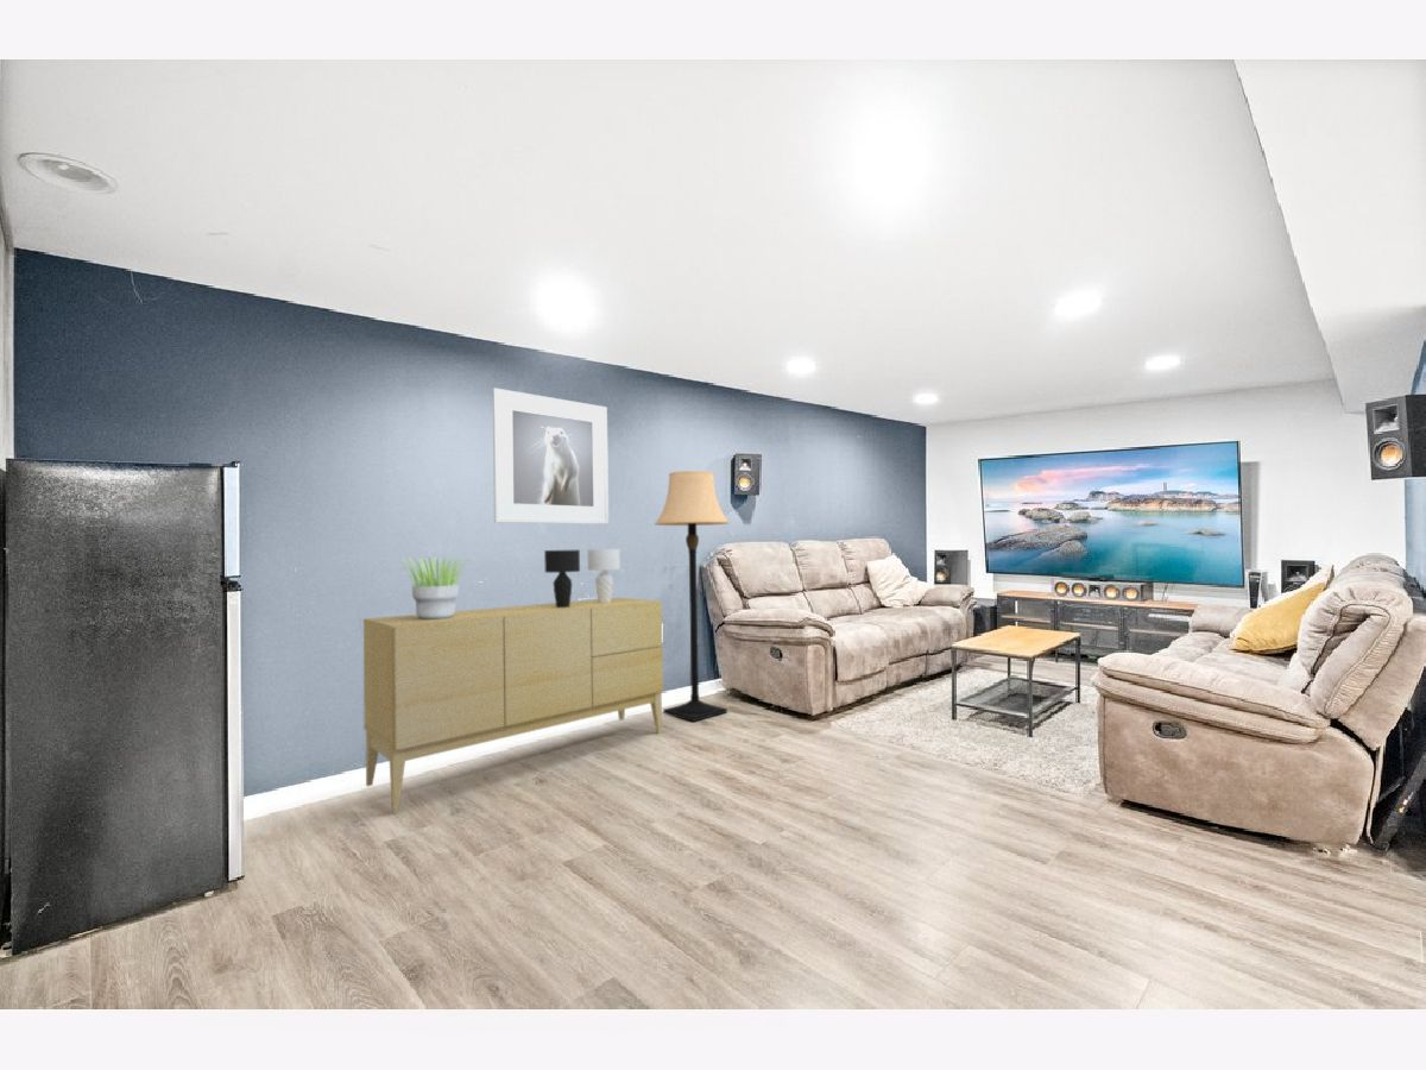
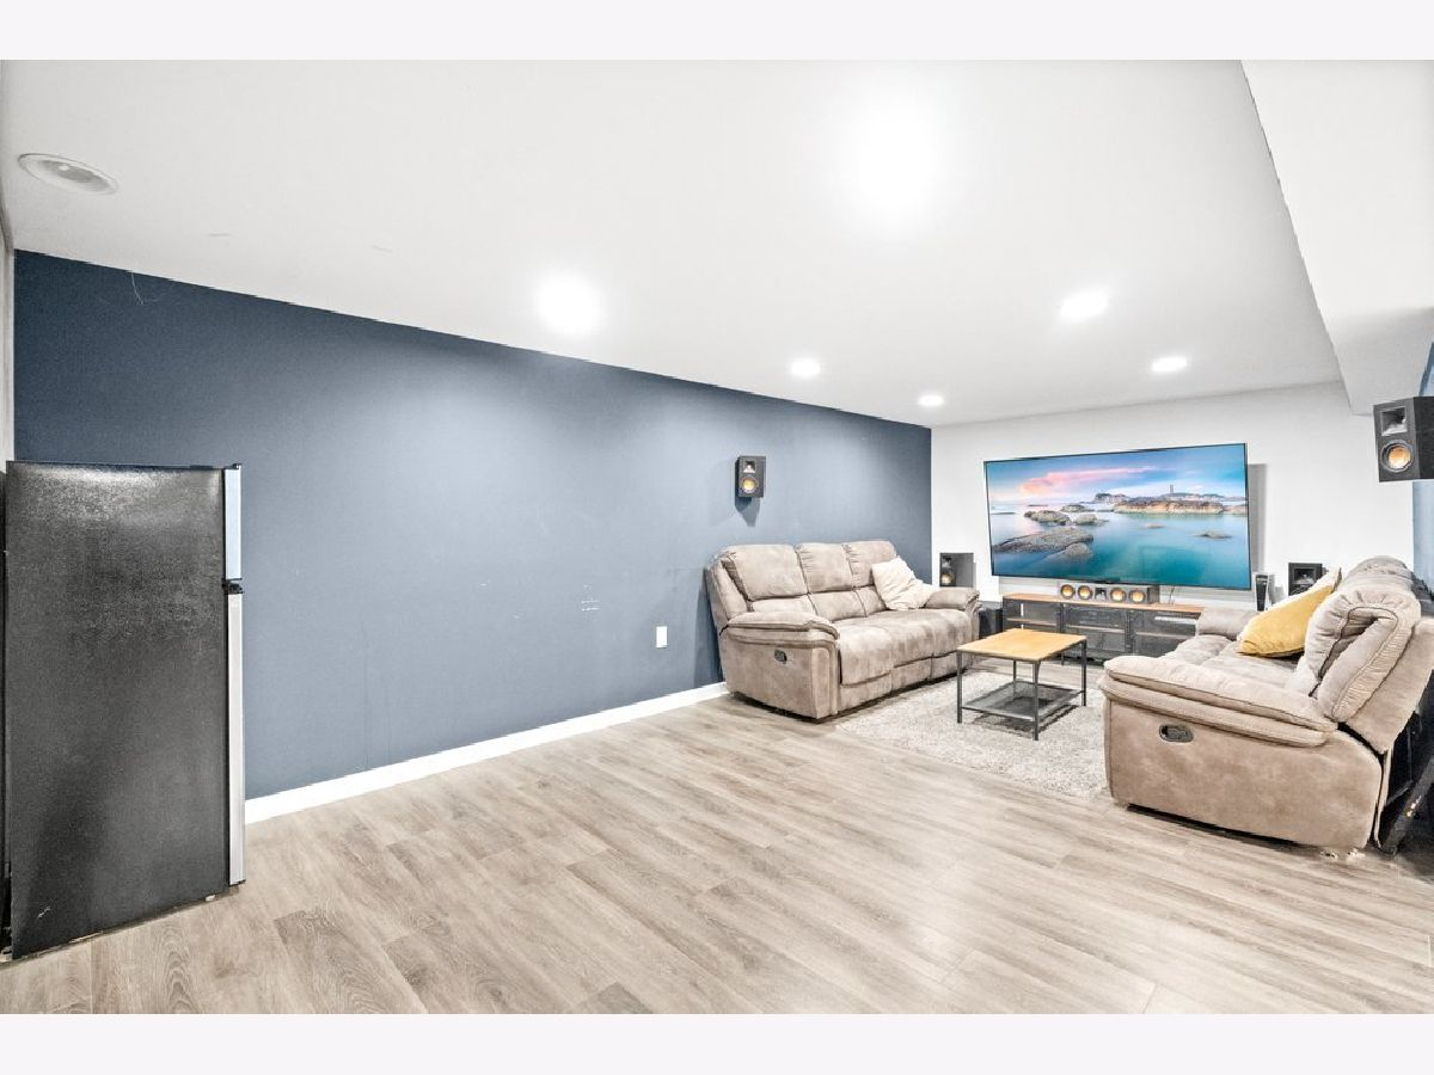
- table lamp [543,548,621,608]
- sideboard [362,597,664,811]
- potted plant [402,555,468,619]
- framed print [492,386,610,525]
- lamp [654,470,731,723]
